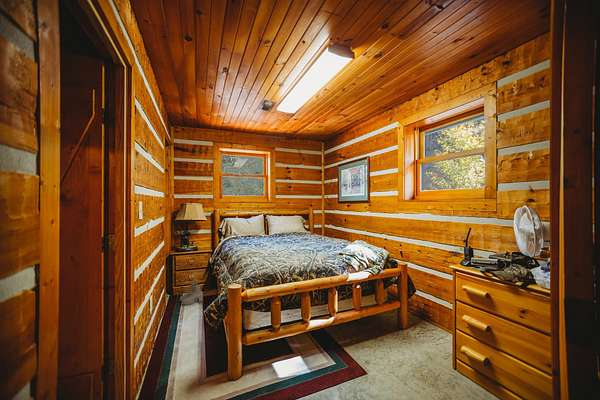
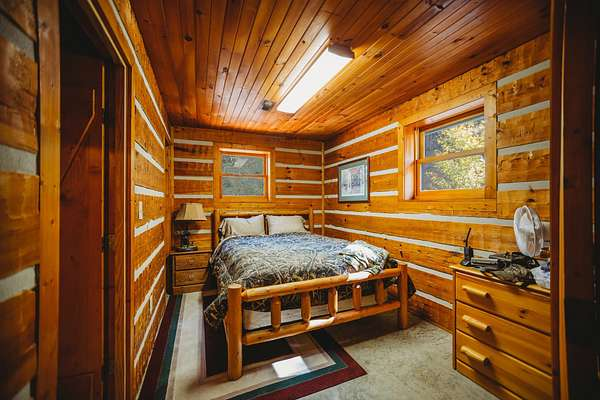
- boots [179,281,204,306]
